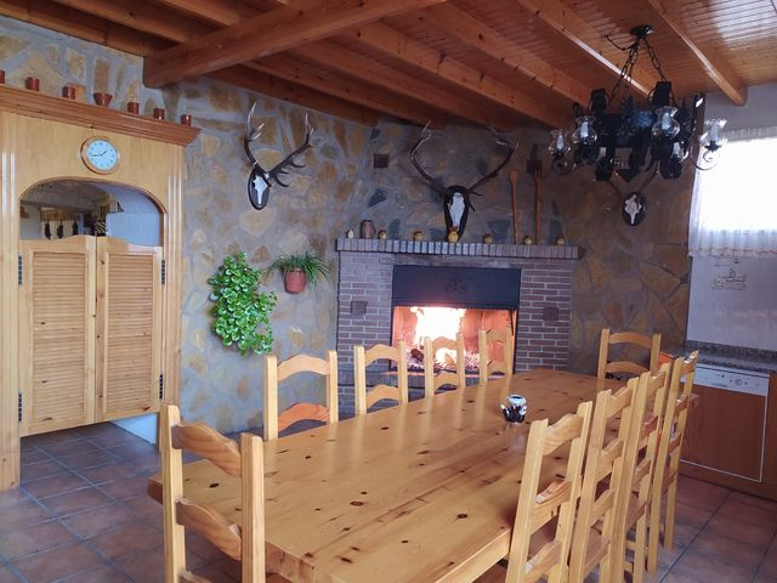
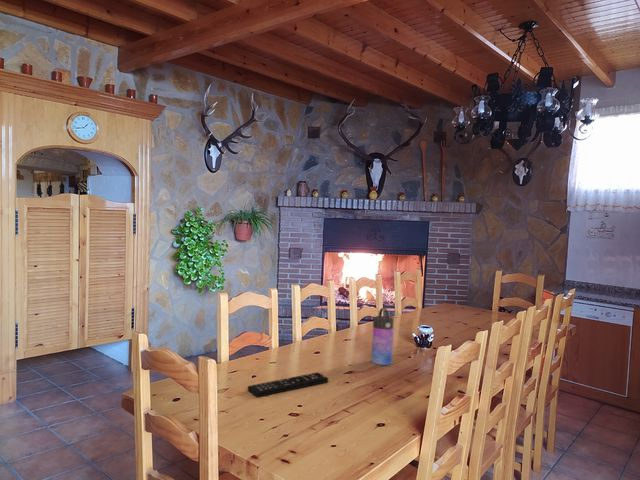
+ remote control [247,371,329,398]
+ water bottle [370,307,395,366]
